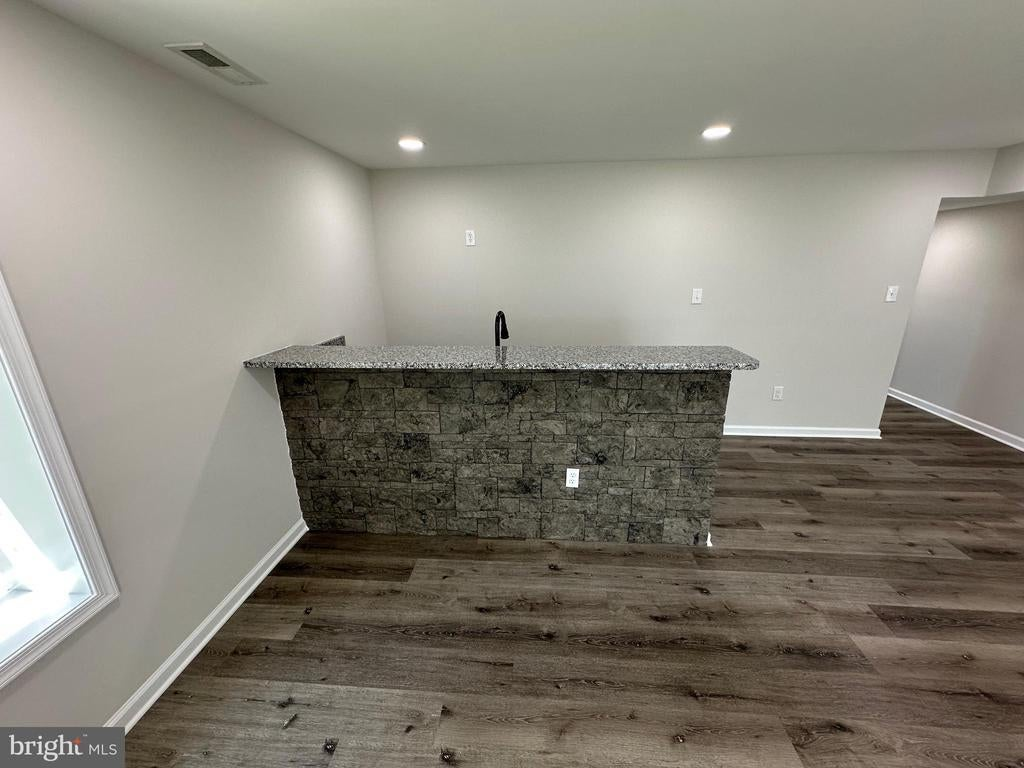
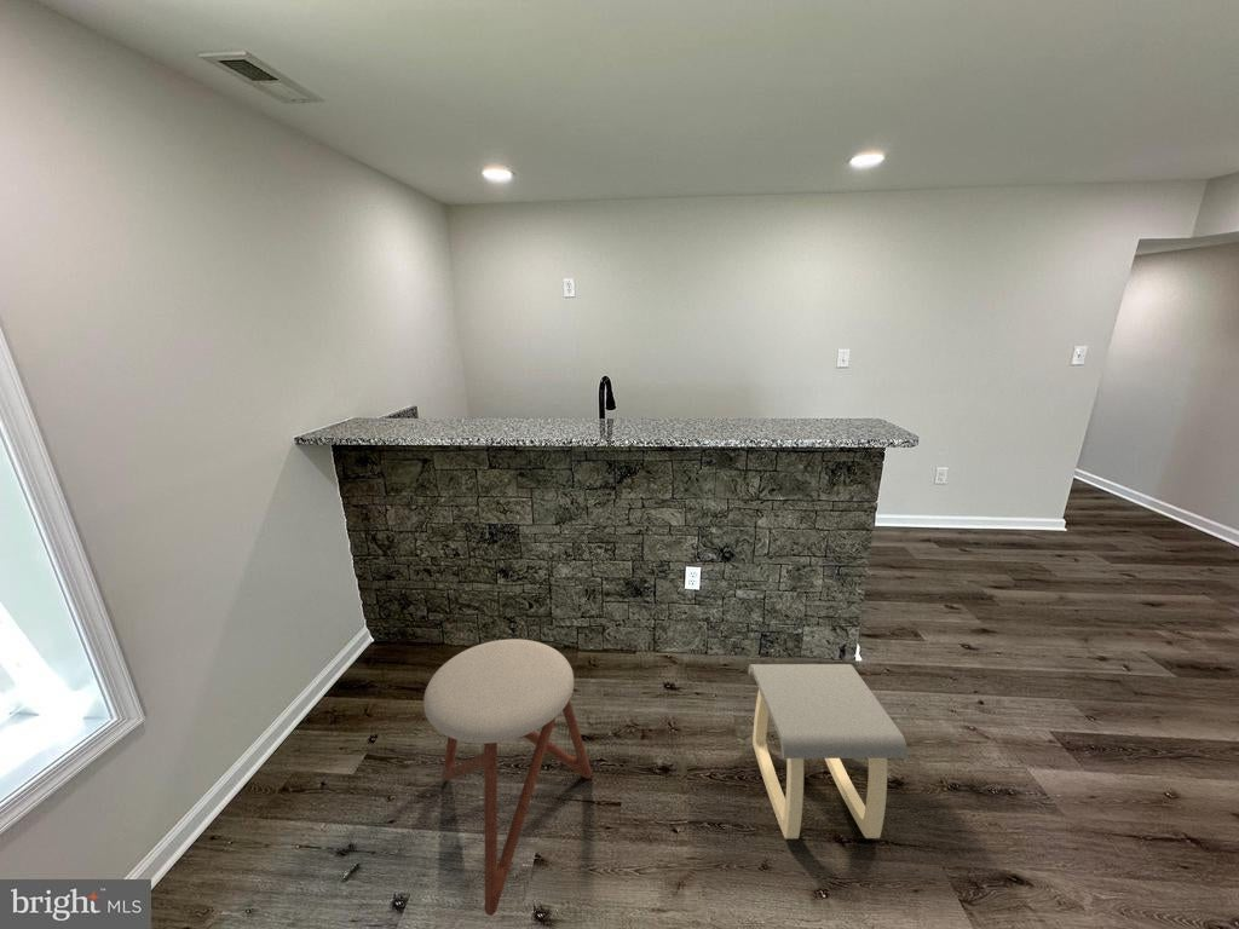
+ stool [422,637,593,917]
+ stool [748,663,909,839]
